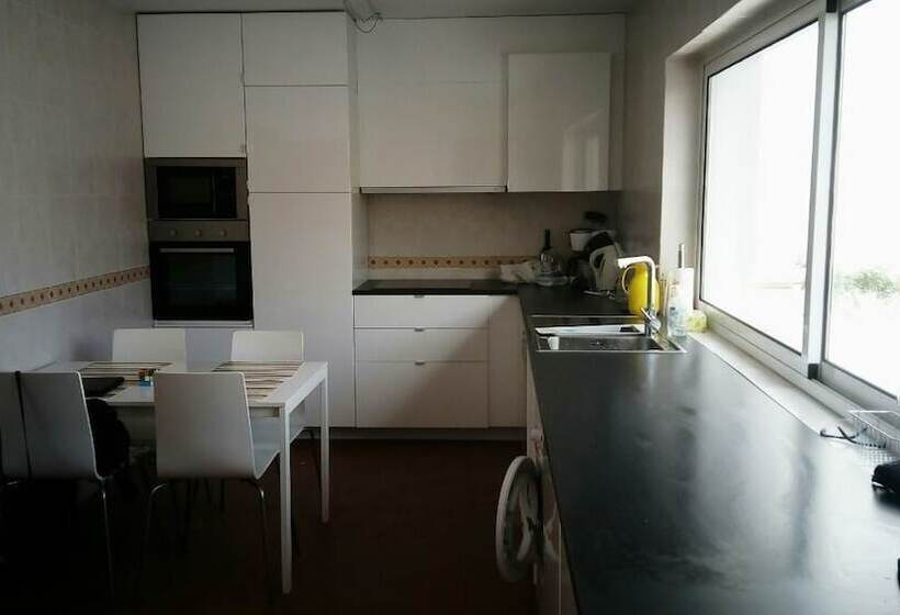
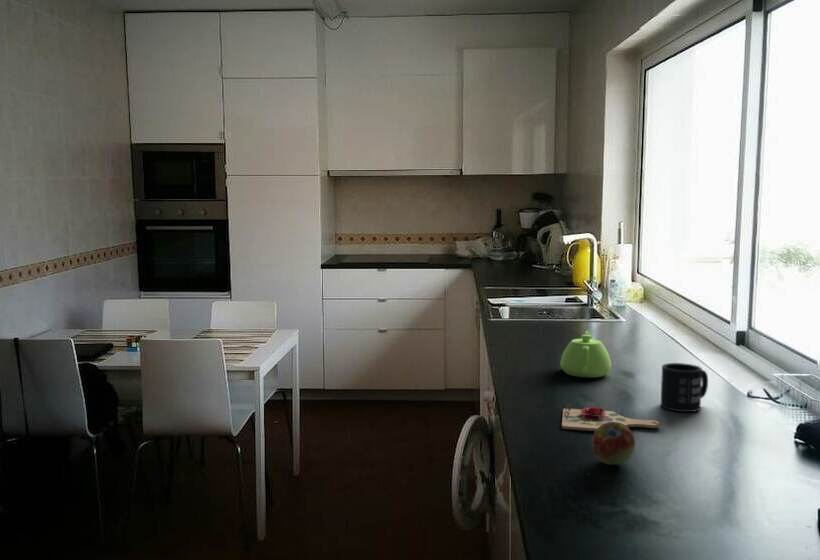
+ mug [660,362,709,413]
+ fruit [591,422,636,466]
+ cutting board [561,404,661,432]
+ teapot [559,329,612,378]
